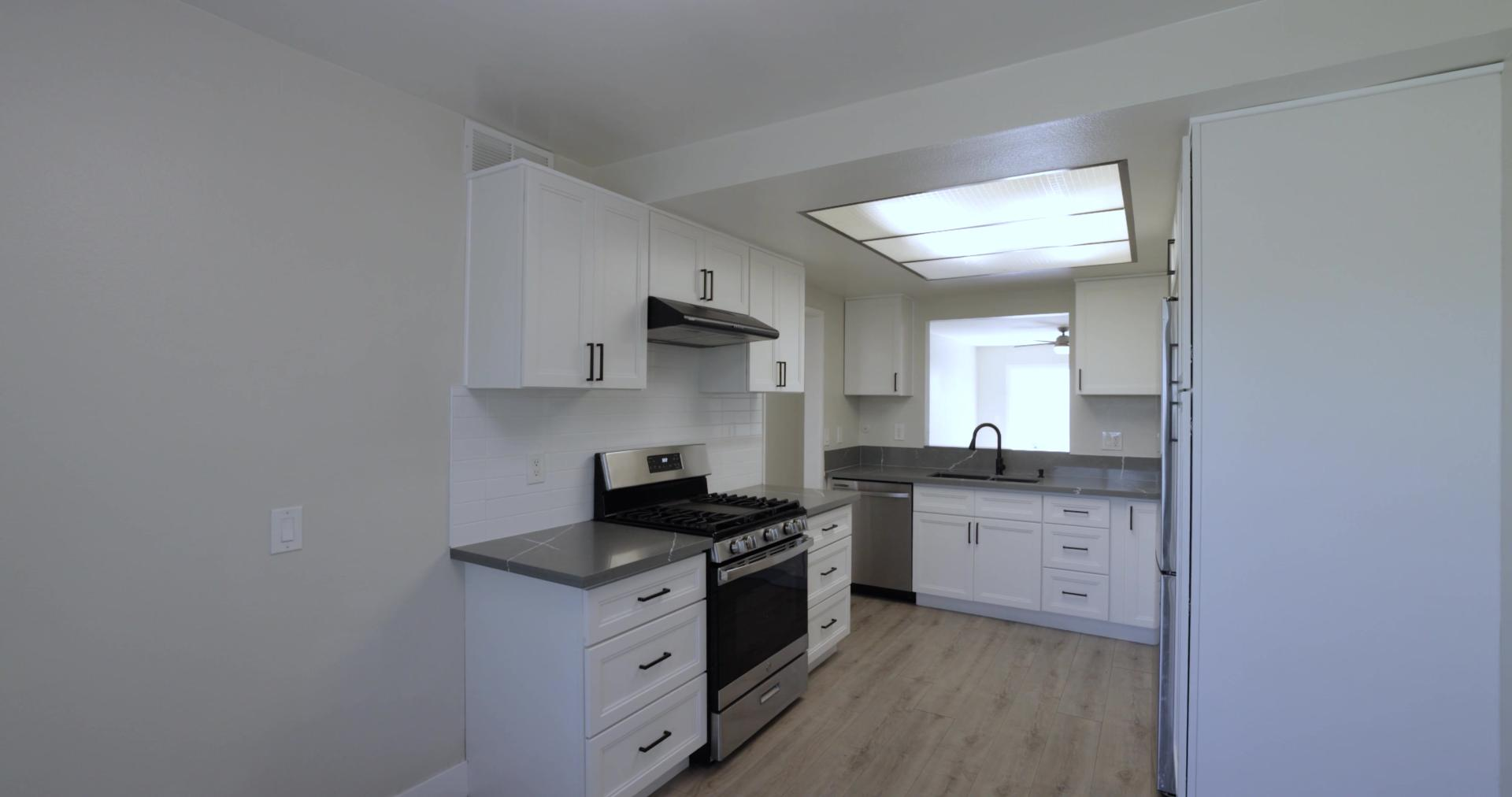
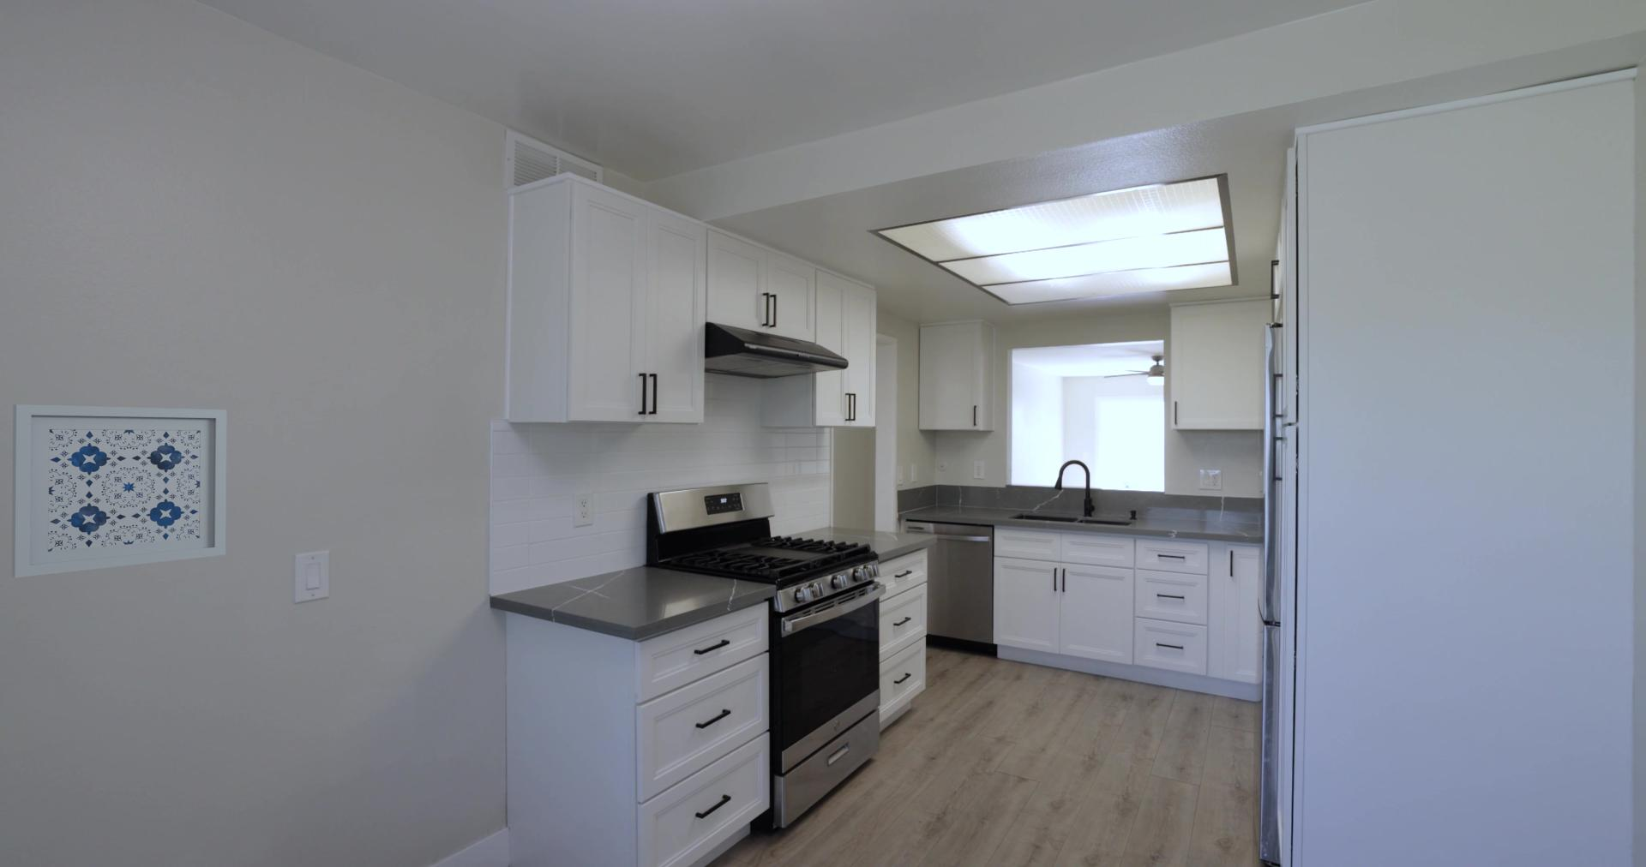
+ wall art [11,404,228,579]
